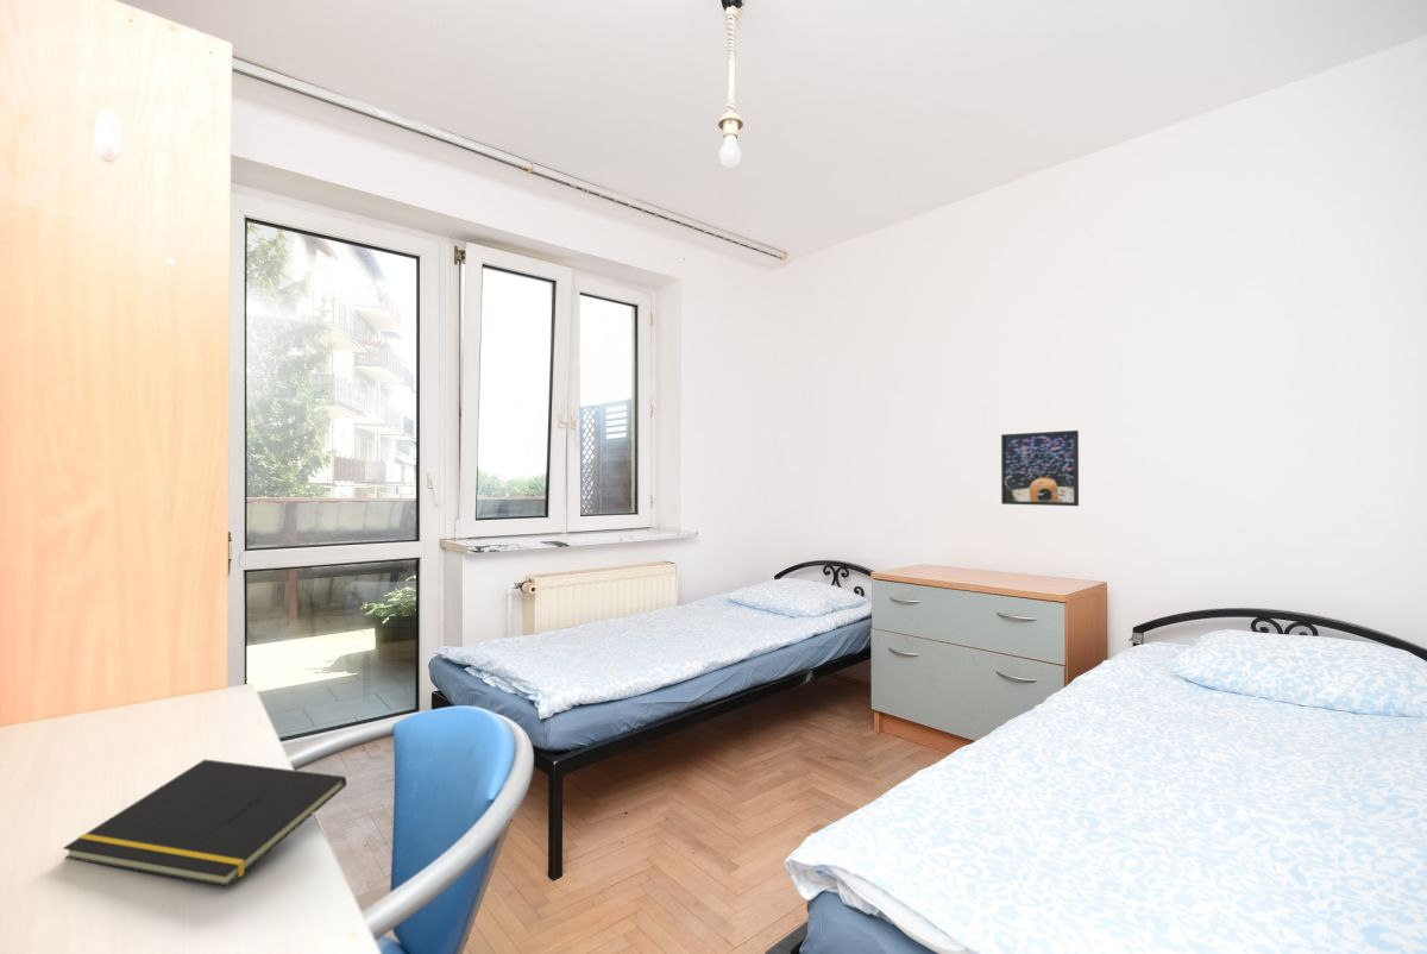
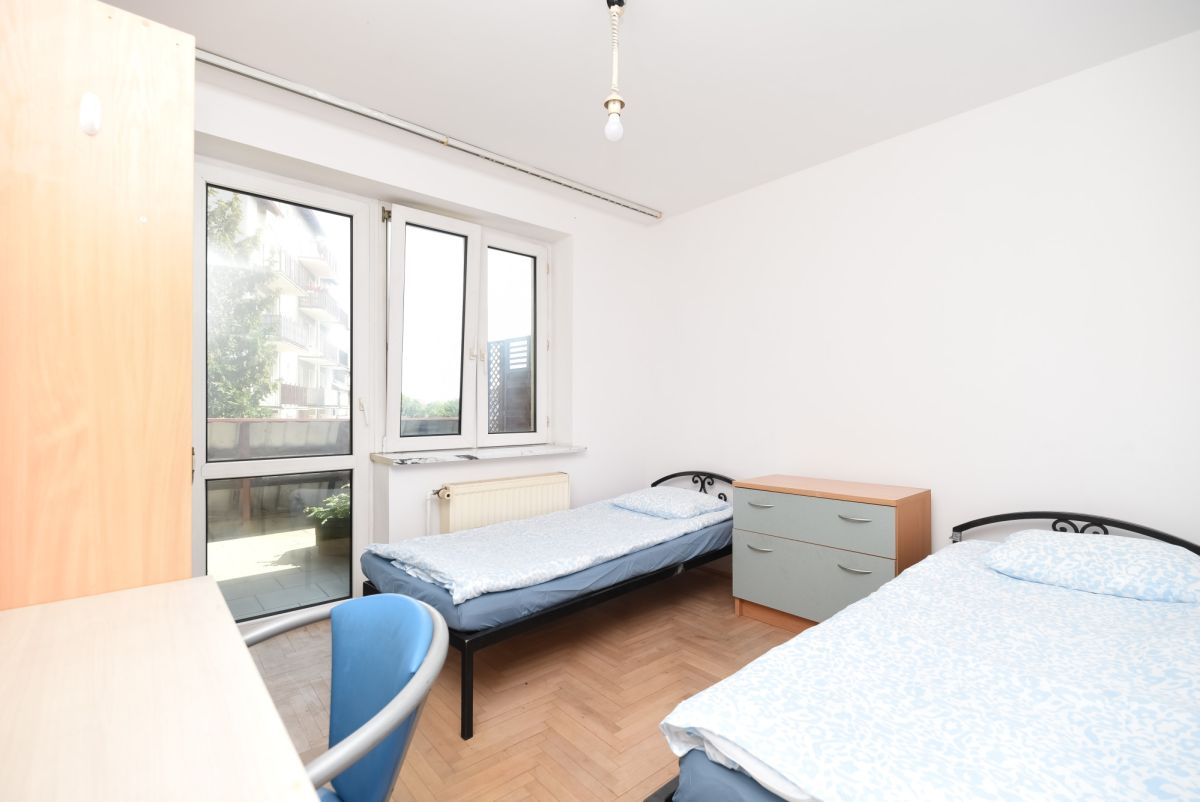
- notepad [62,758,347,887]
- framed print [1000,429,1080,507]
